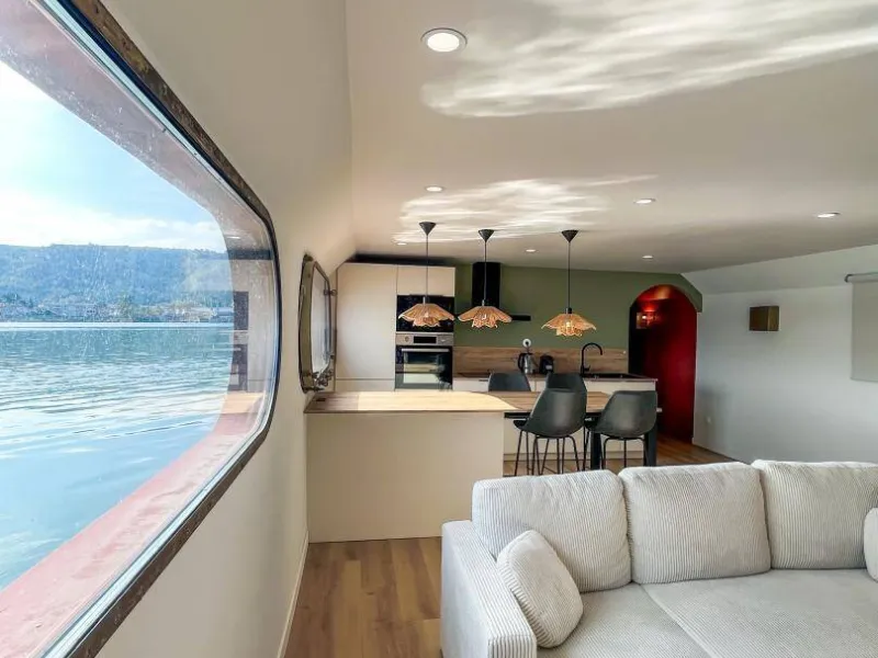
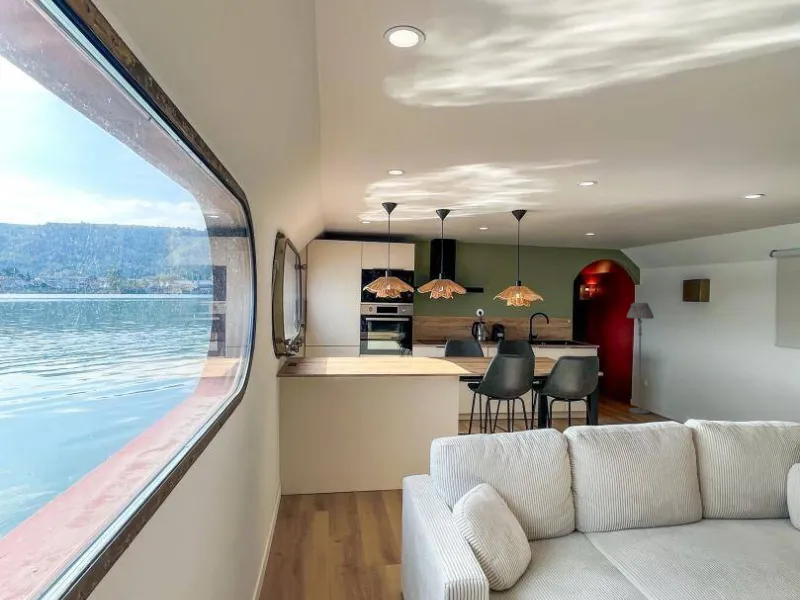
+ floor lamp [626,302,655,415]
